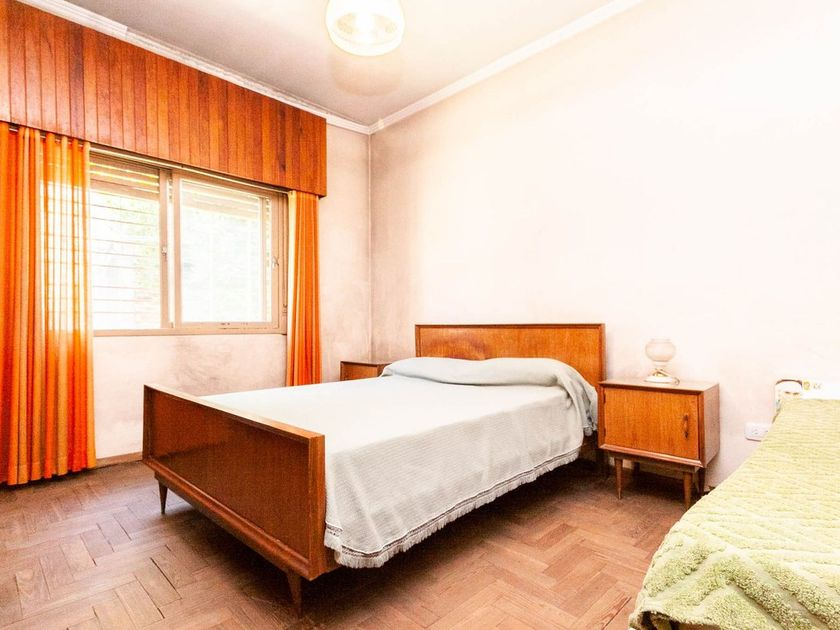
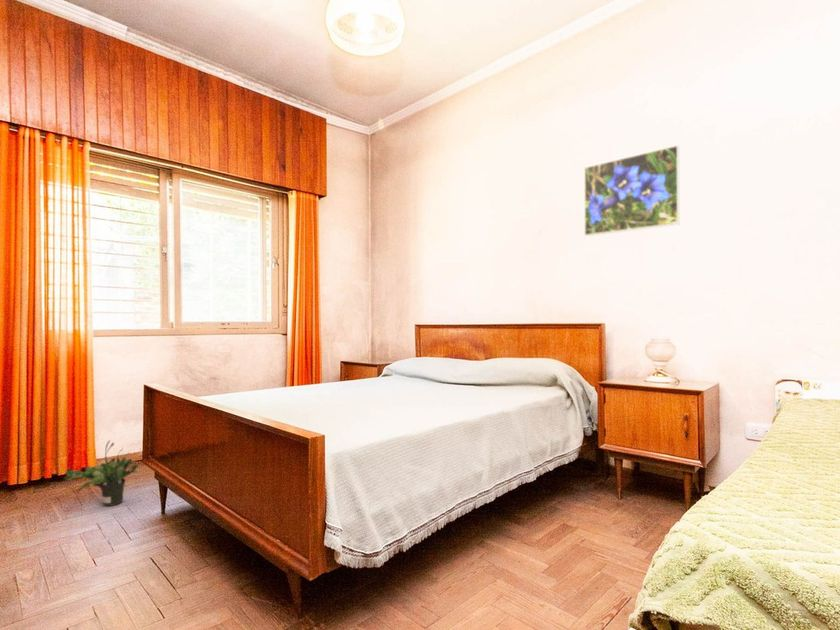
+ potted plant [64,439,141,507]
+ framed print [583,144,681,237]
